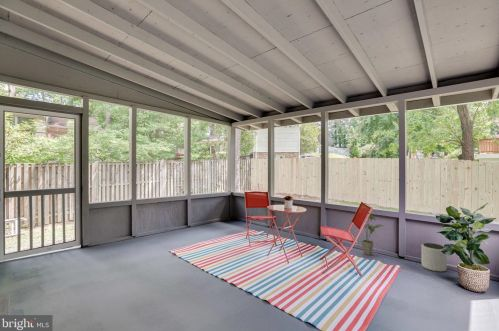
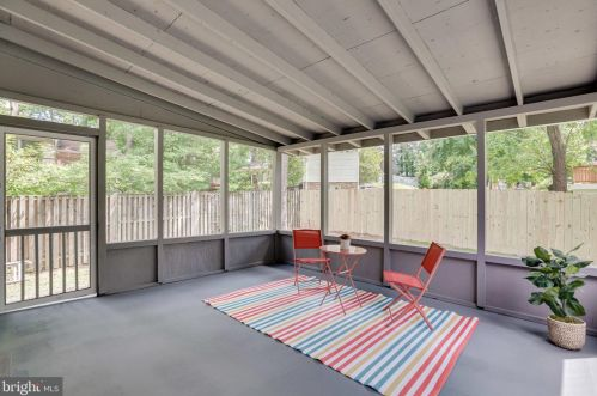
- house plant [361,213,385,256]
- plant pot [420,242,447,273]
